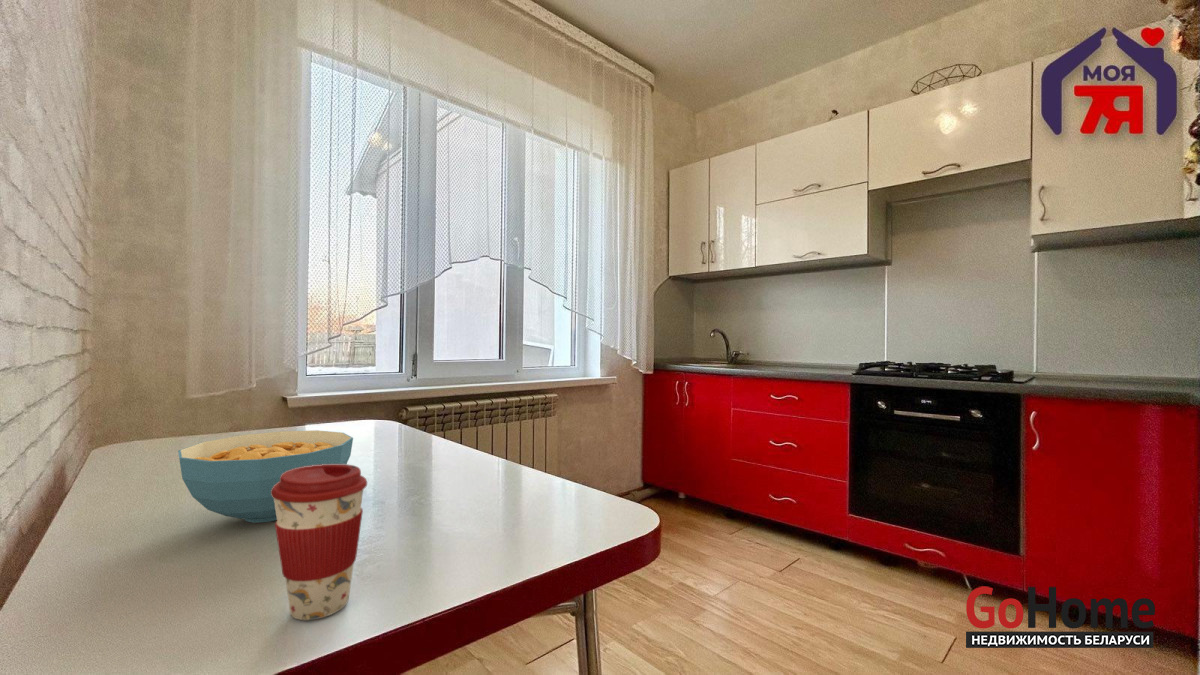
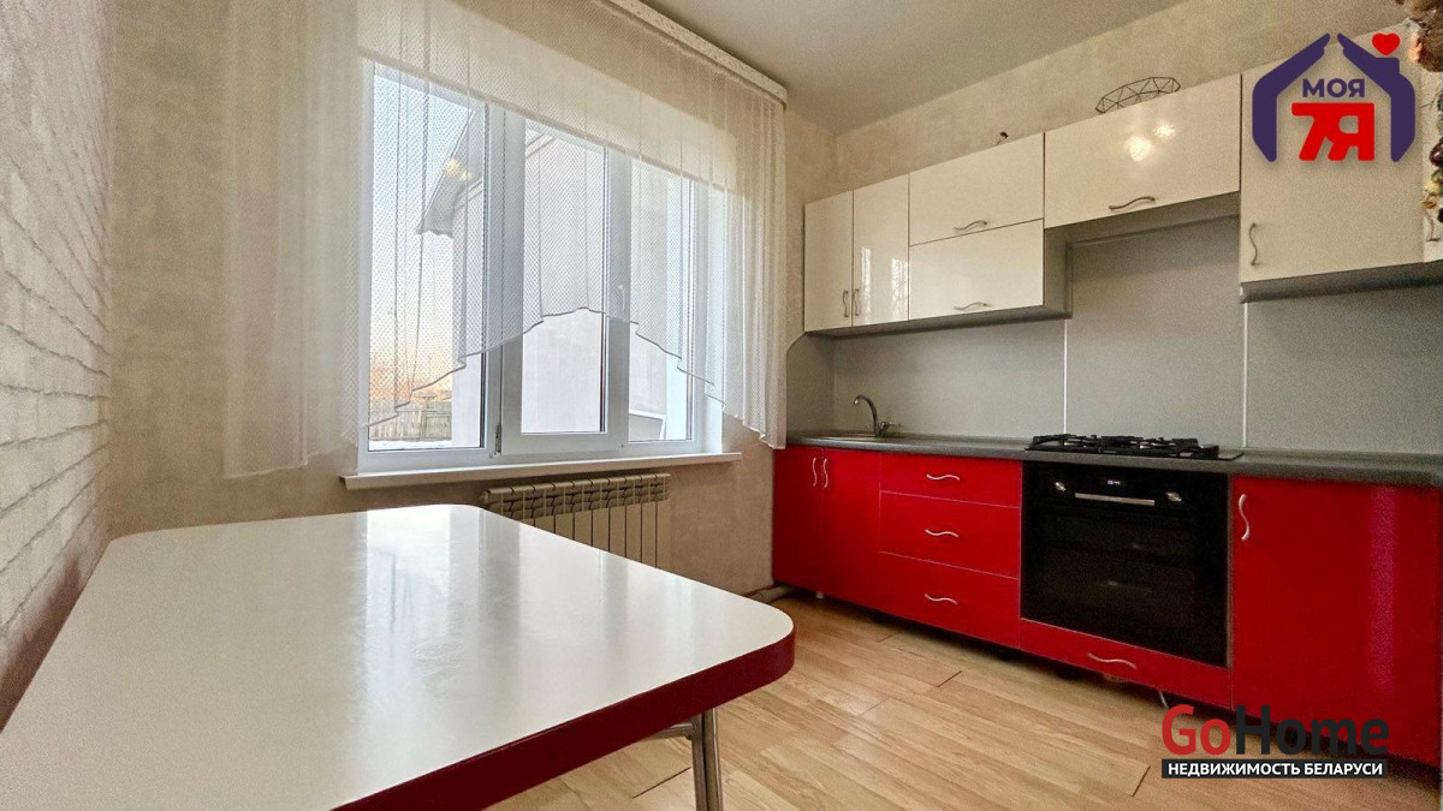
- coffee cup [271,463,368,621]
- cereal bowl [177,429,354,524]
